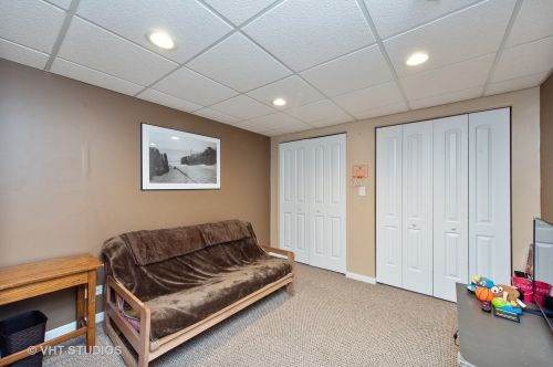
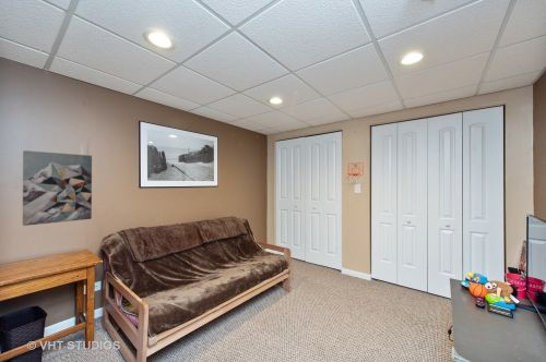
+ wall art [22,149,93,227]
